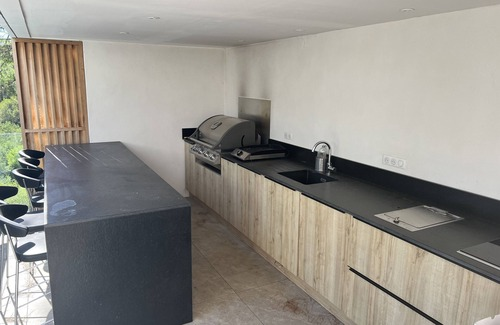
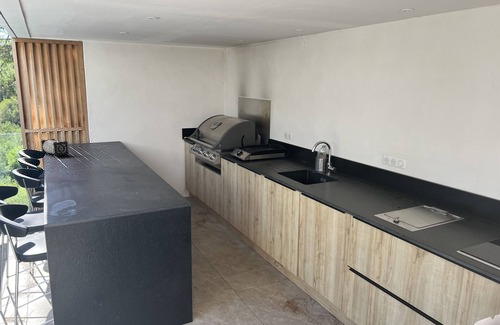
+ speaker [40,138,69,157]
